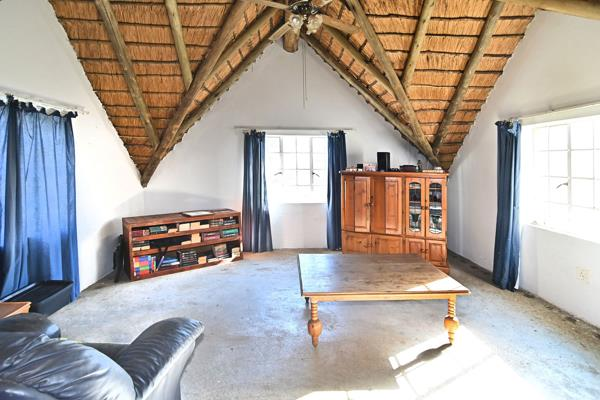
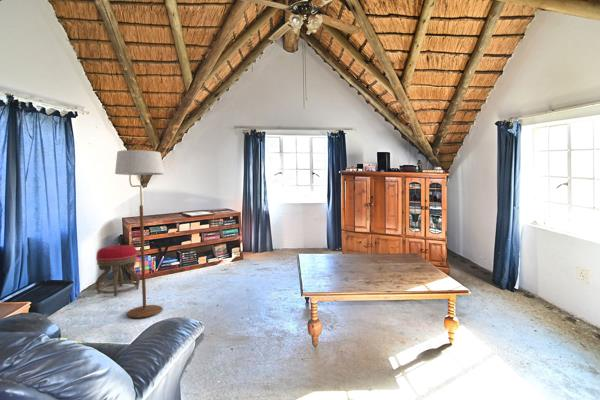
+ stool [95,244,141,297]
+ floor lamp [114,143,165,319]
